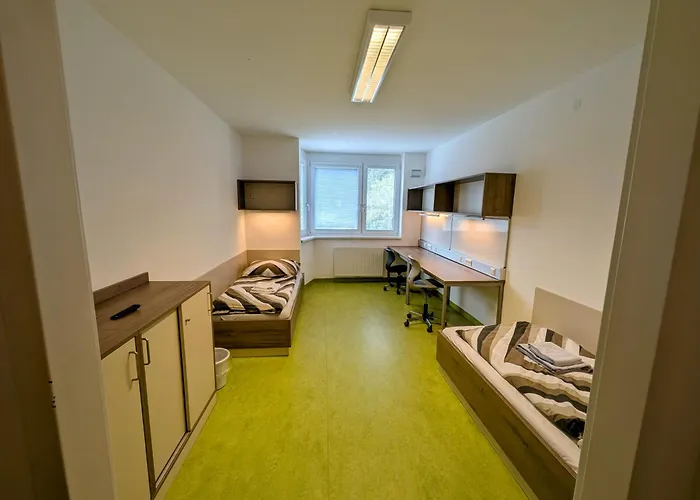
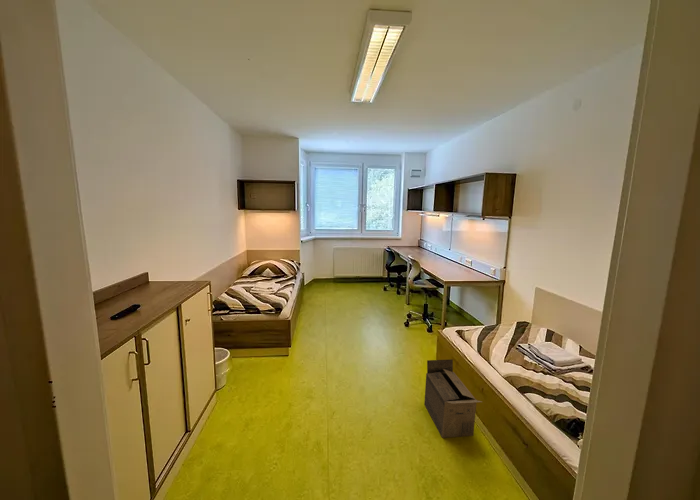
+ cardboard box [423,358,483,439]
